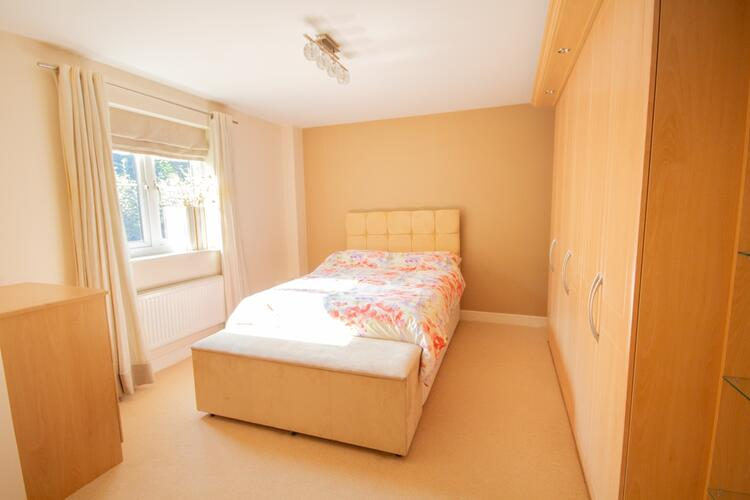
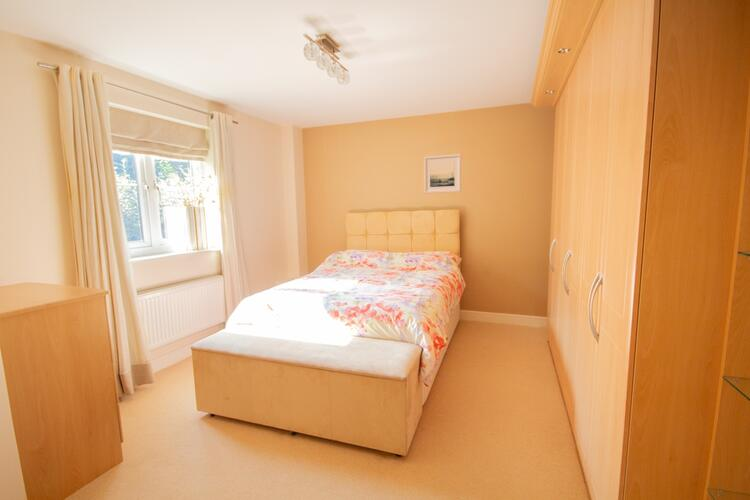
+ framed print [423,153,462,194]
